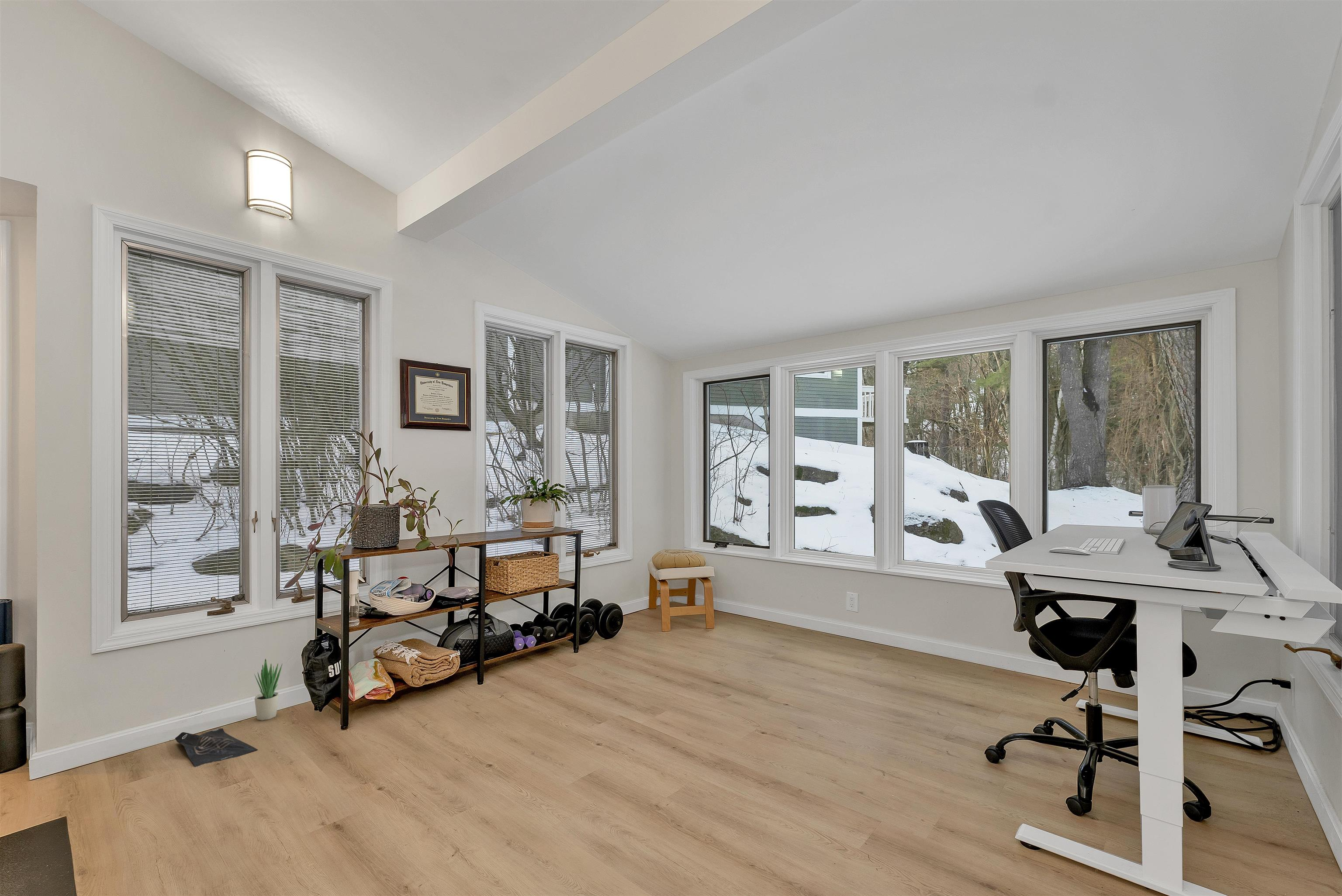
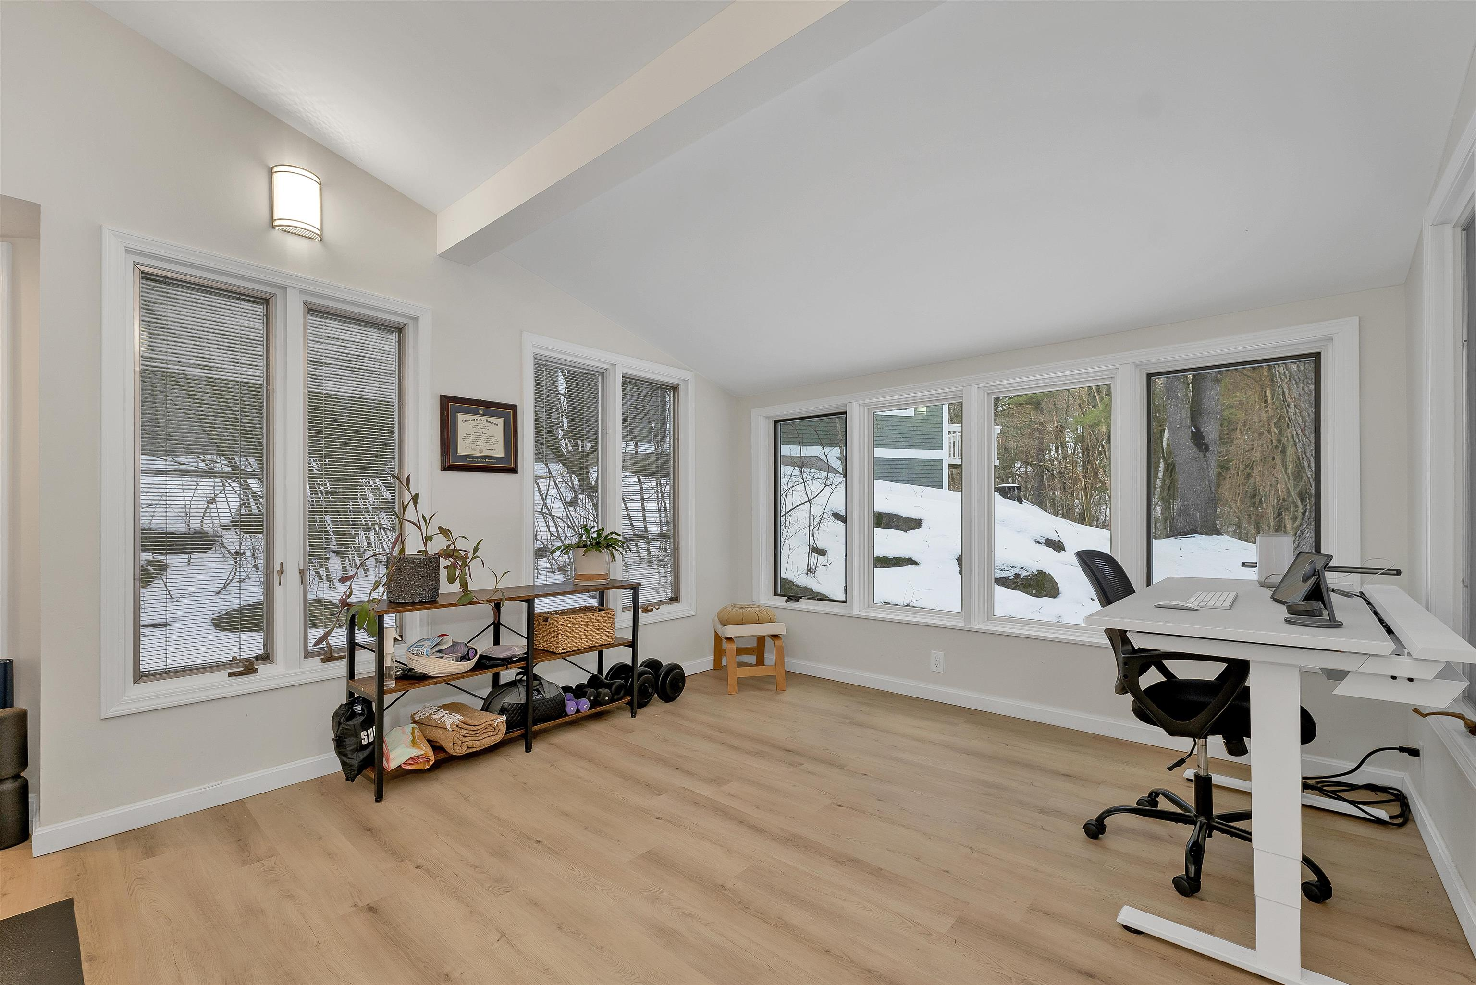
- potted plant [254,658,283,721]
- bag [175,728,258,768]
